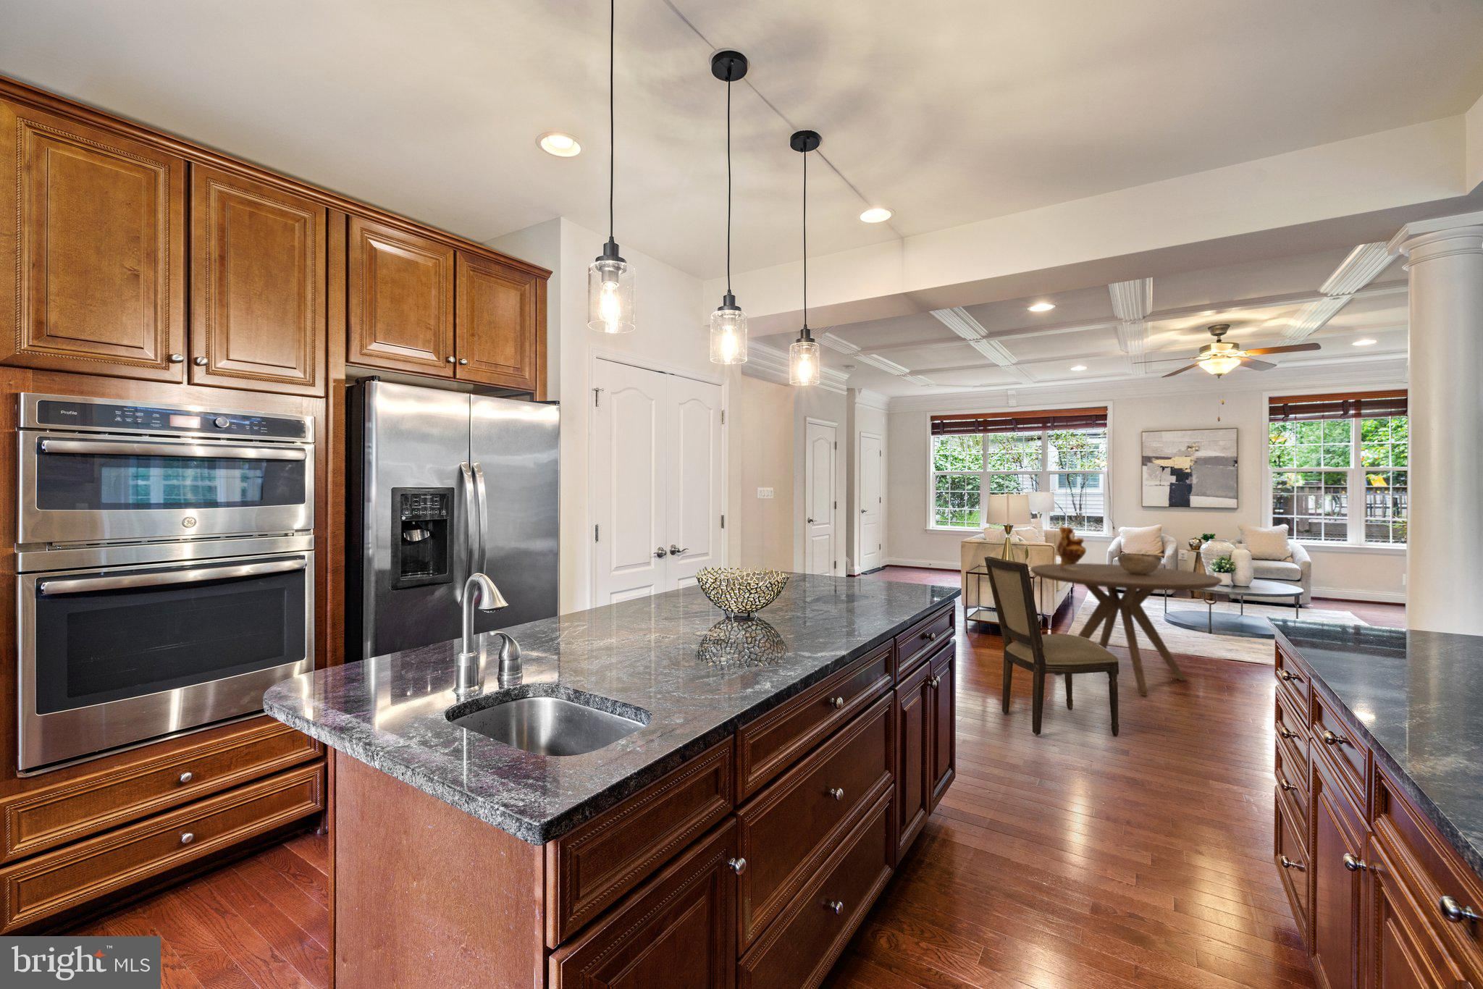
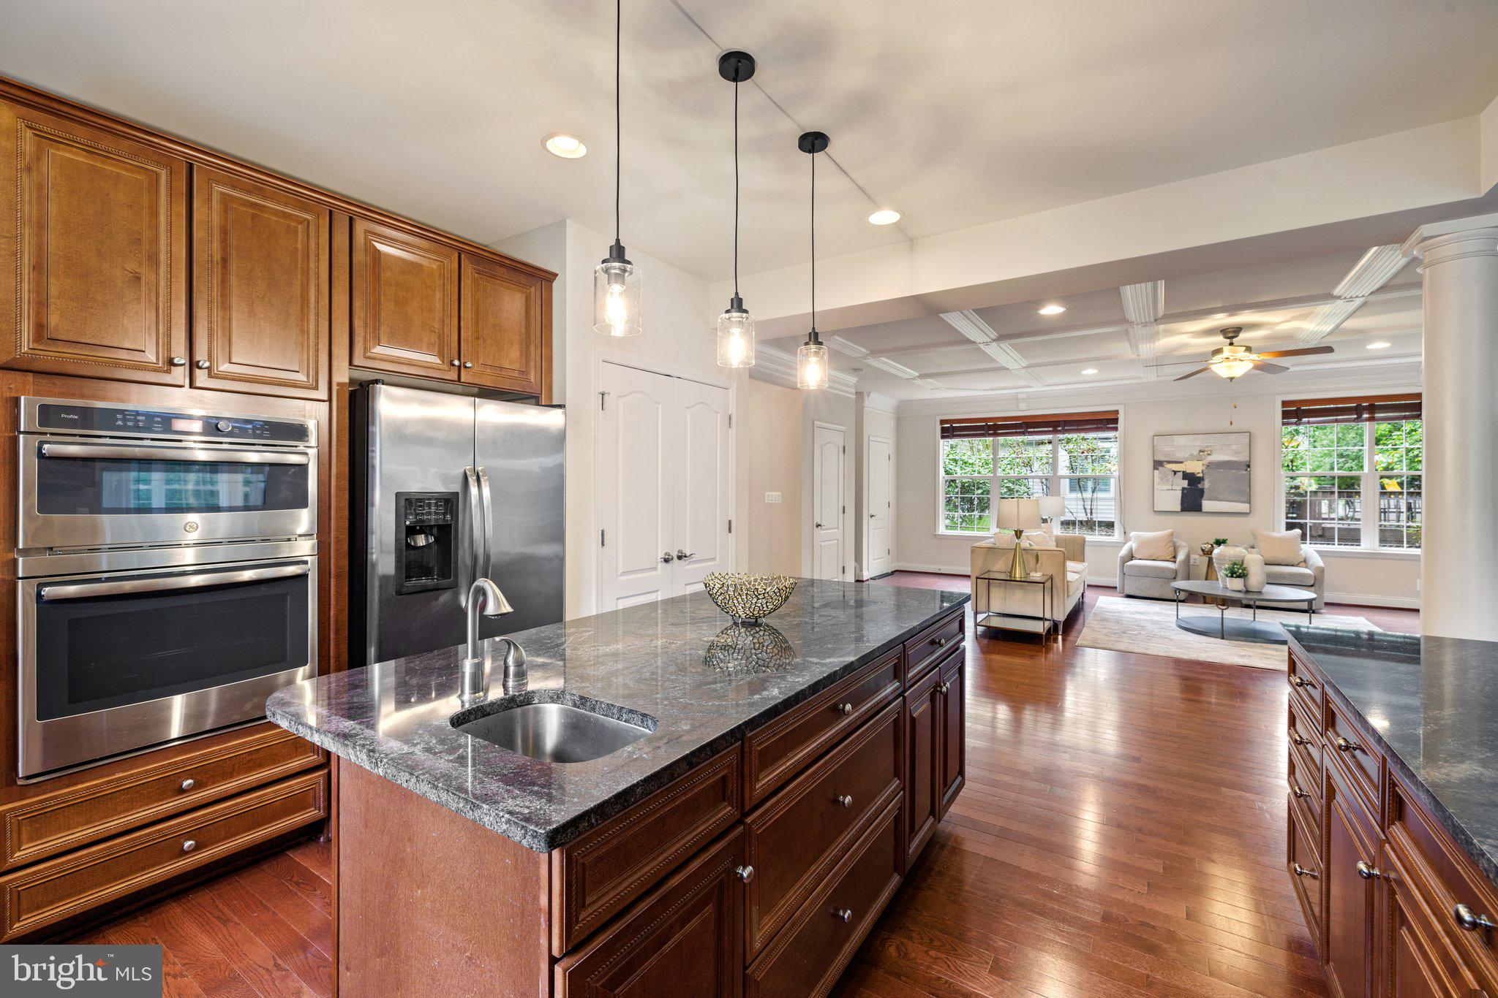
- dining chair [983,555,1120,737]
- decorative bowl [1117,552,1163,574]
- dining table [1029,563,1223,696]
- vase [1056,525,1087,570]
